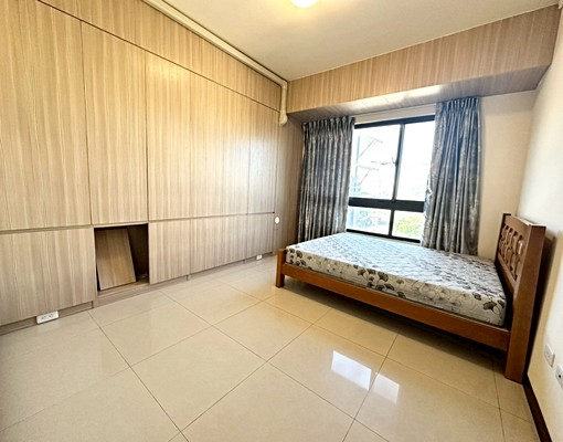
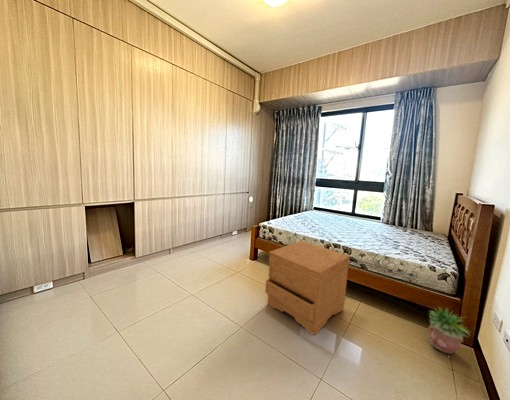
+ nightstand [264,240,351,337]
+ potted plant [426,305,471,361]
